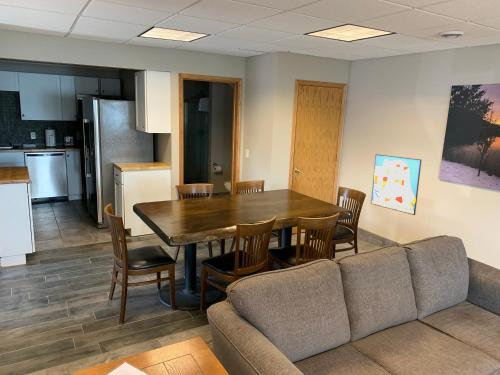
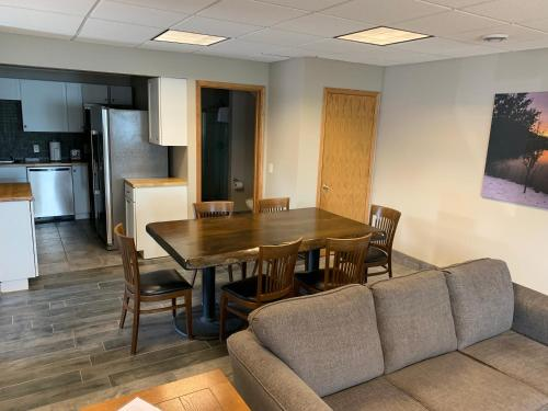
- wall art [370,153,422,216]
